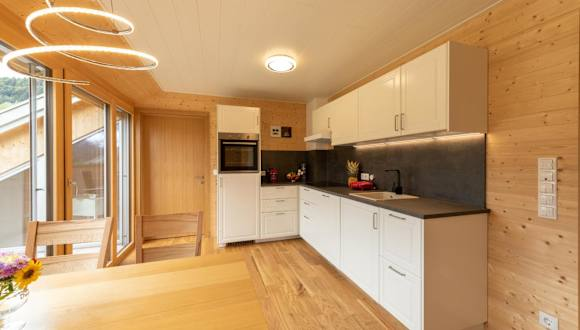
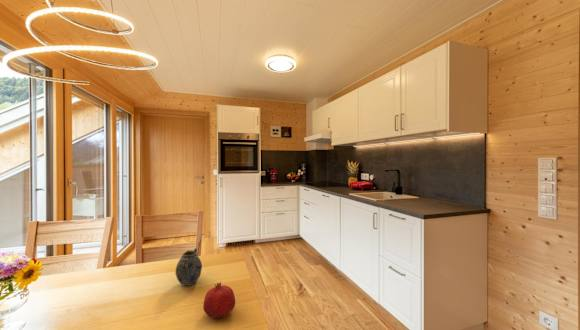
+ teapot [175,247,203,287]
+ fruit [202,281,236,319]
